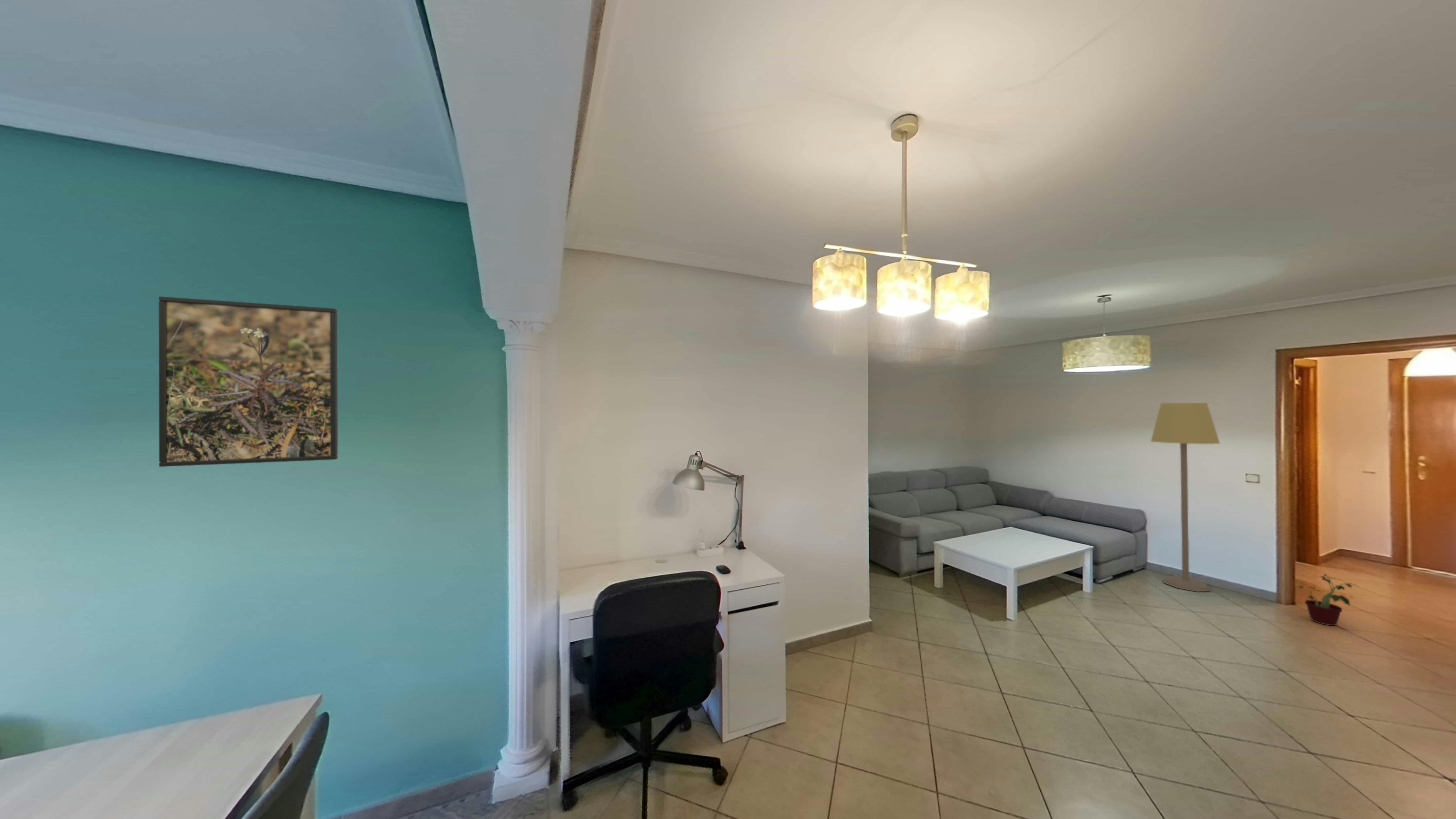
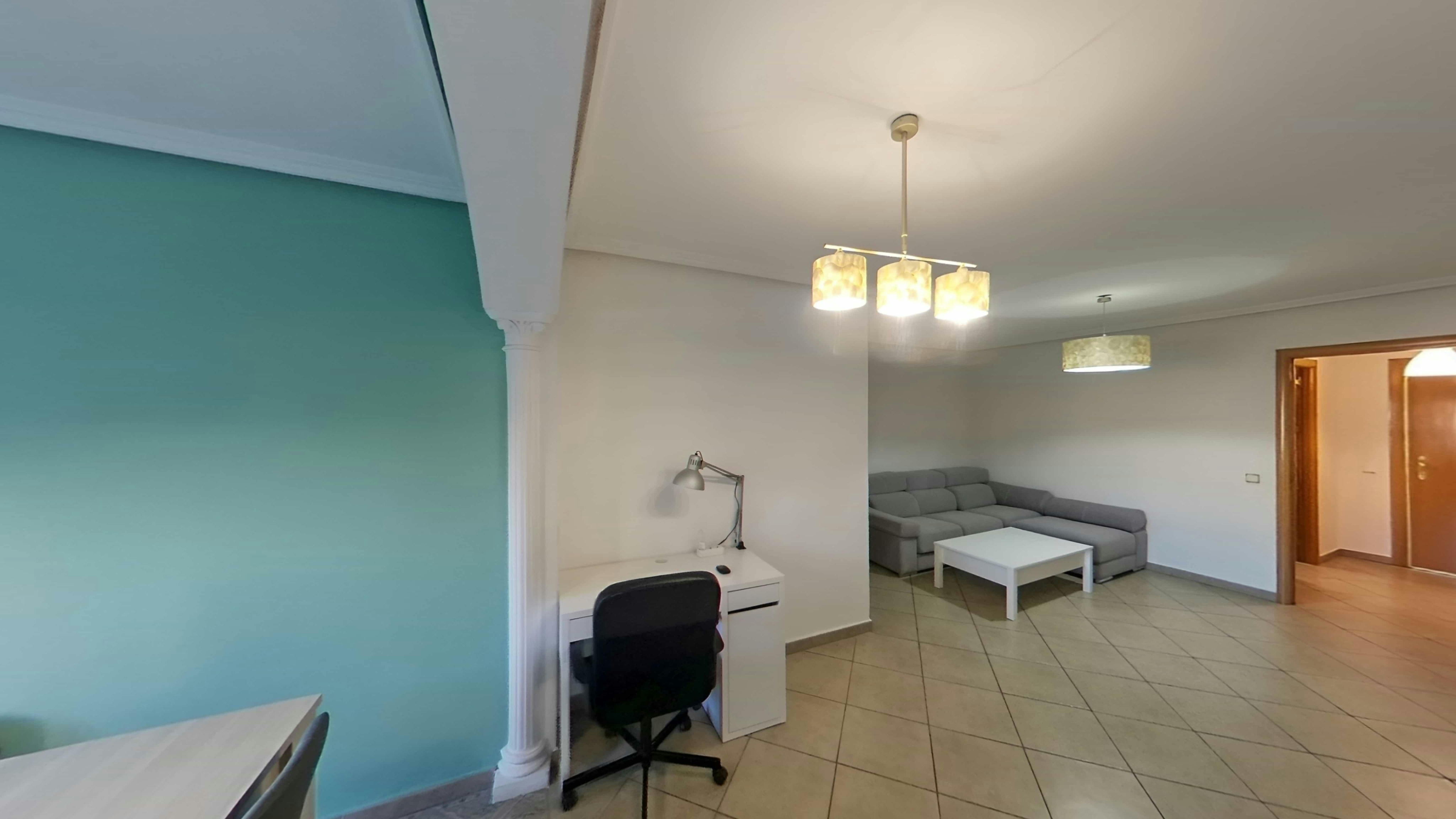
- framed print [159,296,338,467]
- lamp [1150,402,1220,592]
- potted plant [1296,574,1359,626]
